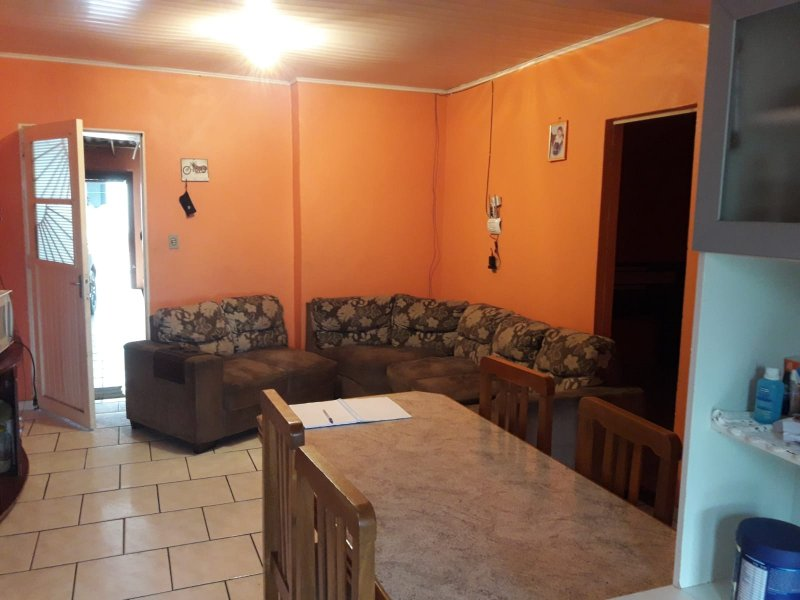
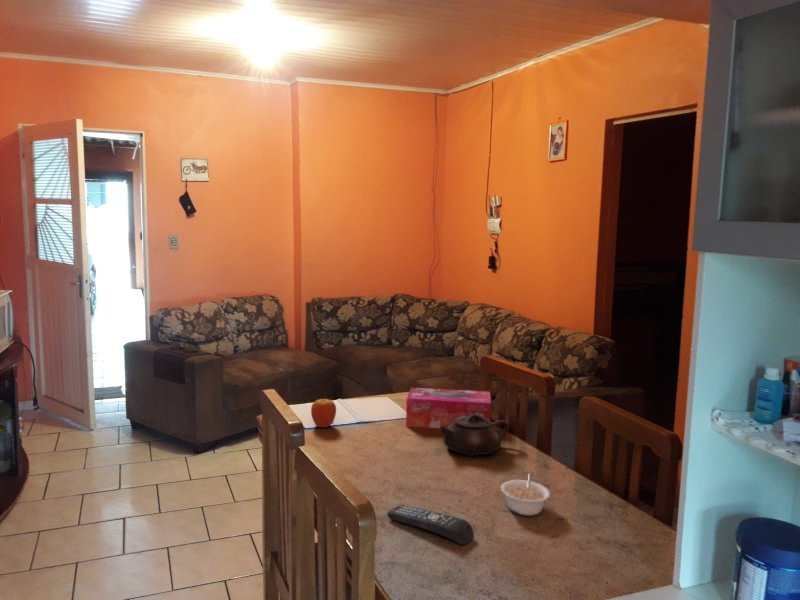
+ fruit [310,396,337,428]
+ legume [500,472,551,517]
+ remote control [386,504,475,546]
+ teapot [438,414,510,457]
+ tissue box [405,387,492,429]
